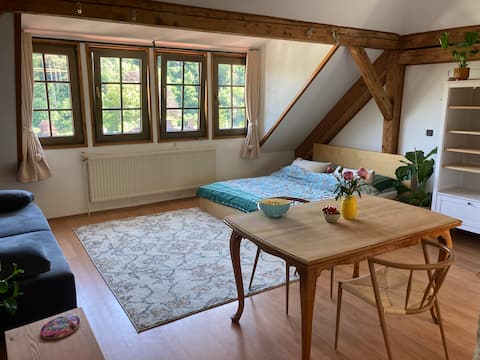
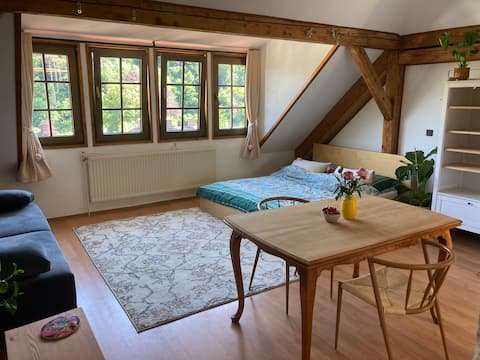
- cereal bowl [258,197,292,219]
